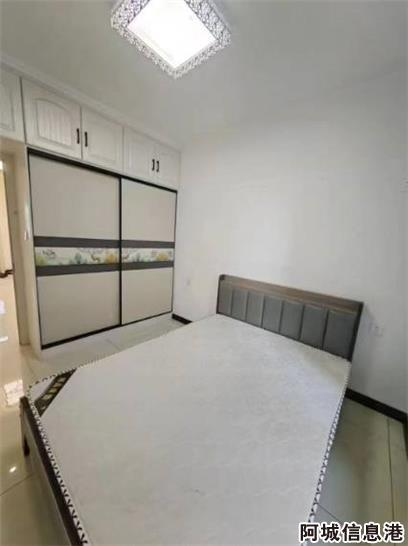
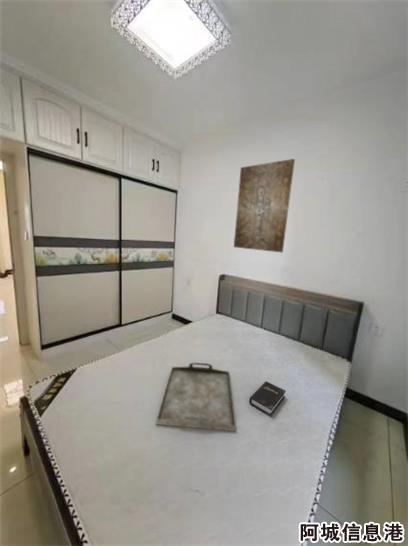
+ serving tray [155,362,237,432]
+ hardback book [248,381,287,418]
+ wall art [233,158,296,253]
